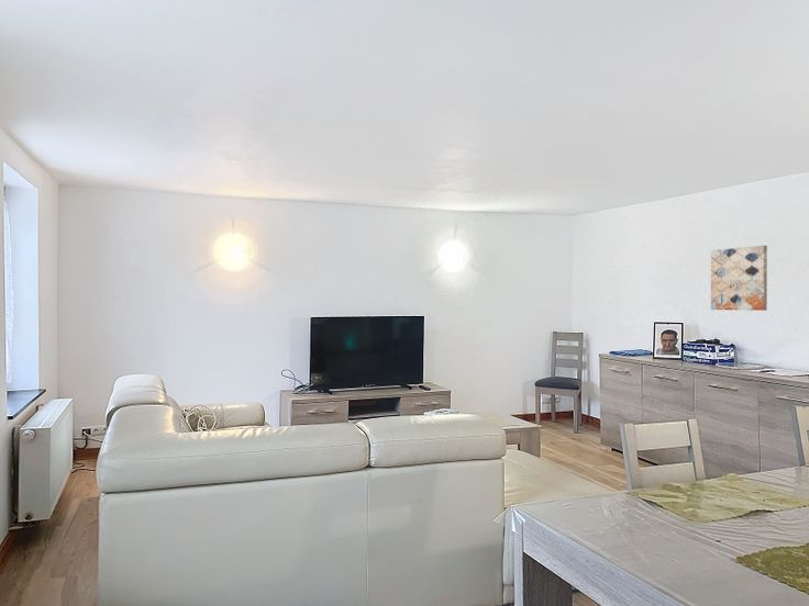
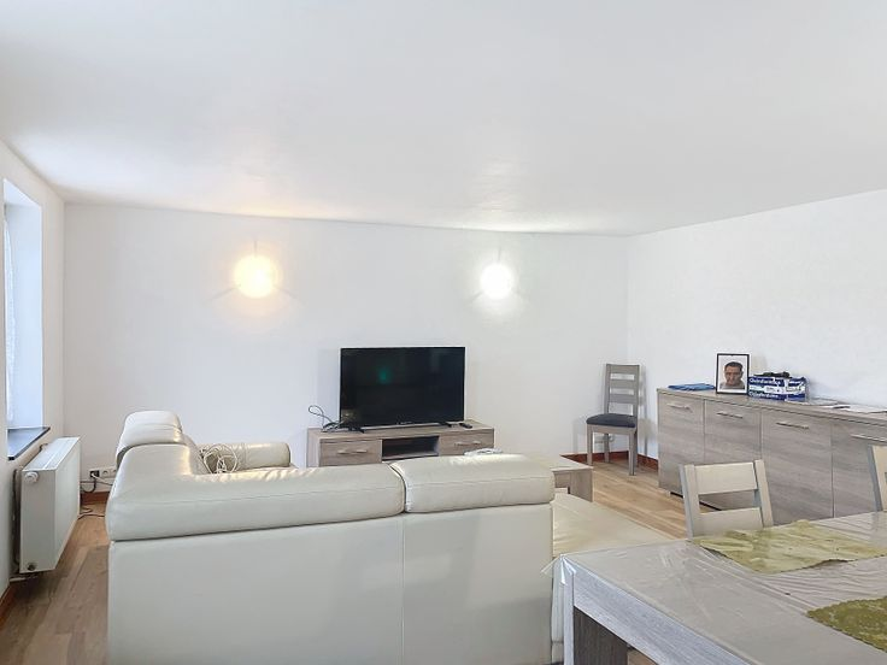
- wall art [710,245,768,312]
